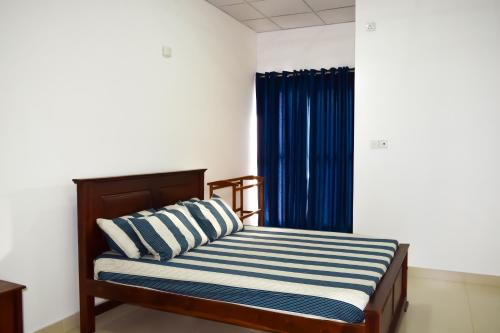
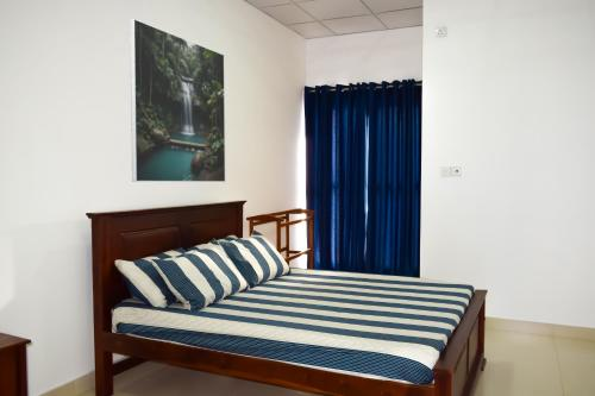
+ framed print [129,18,226,183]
